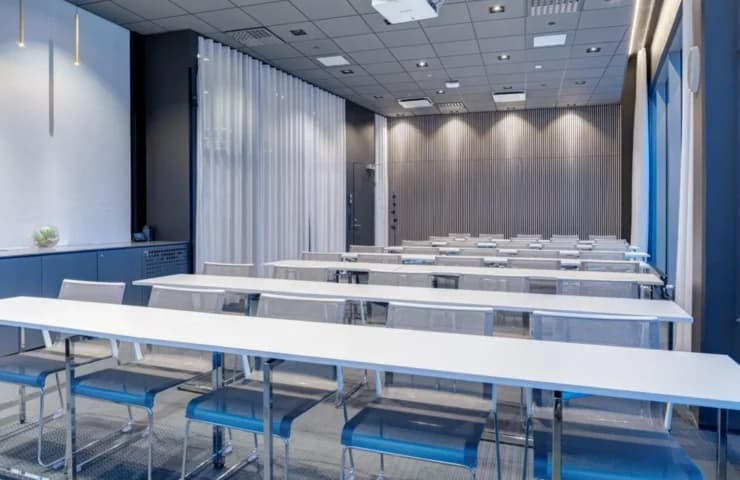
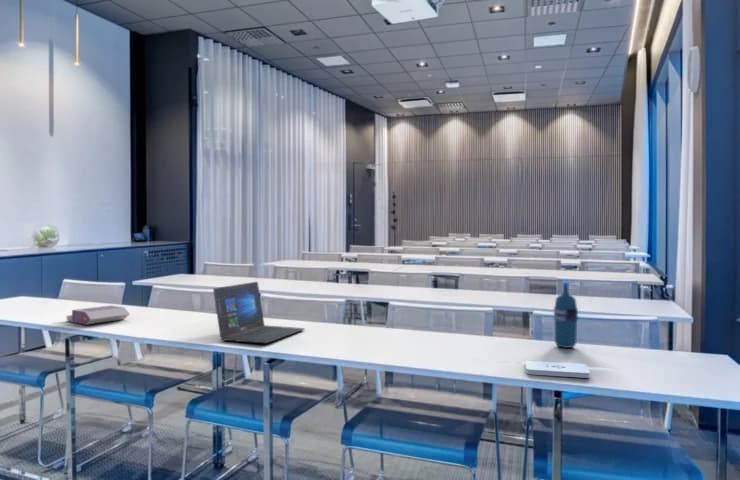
+ book [66,304,131,326]
+ notepad [524,360,591,379]
+ water bottle [553,281,579,349]
+ laptop [212,281,306,344]
